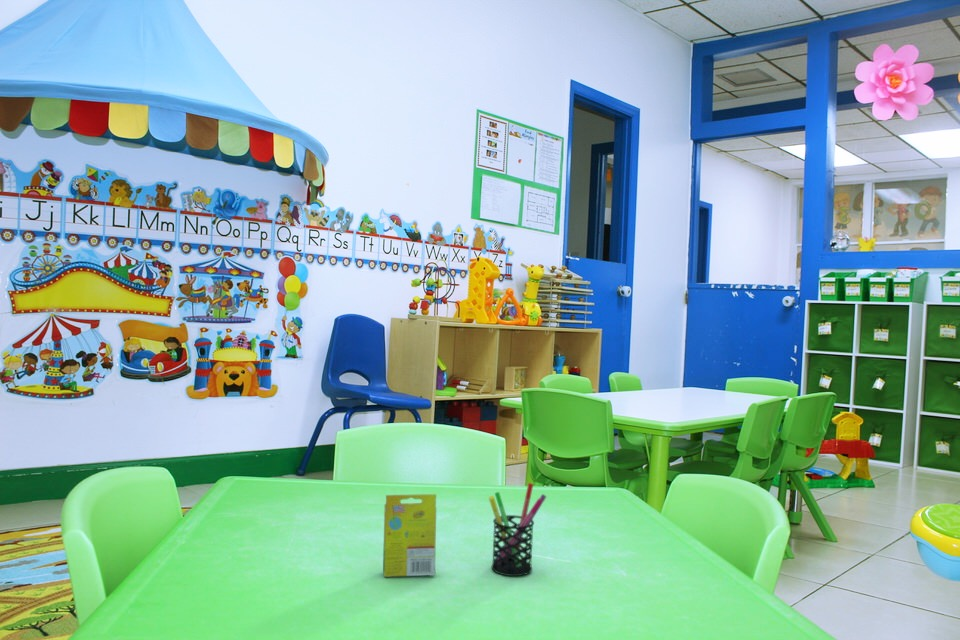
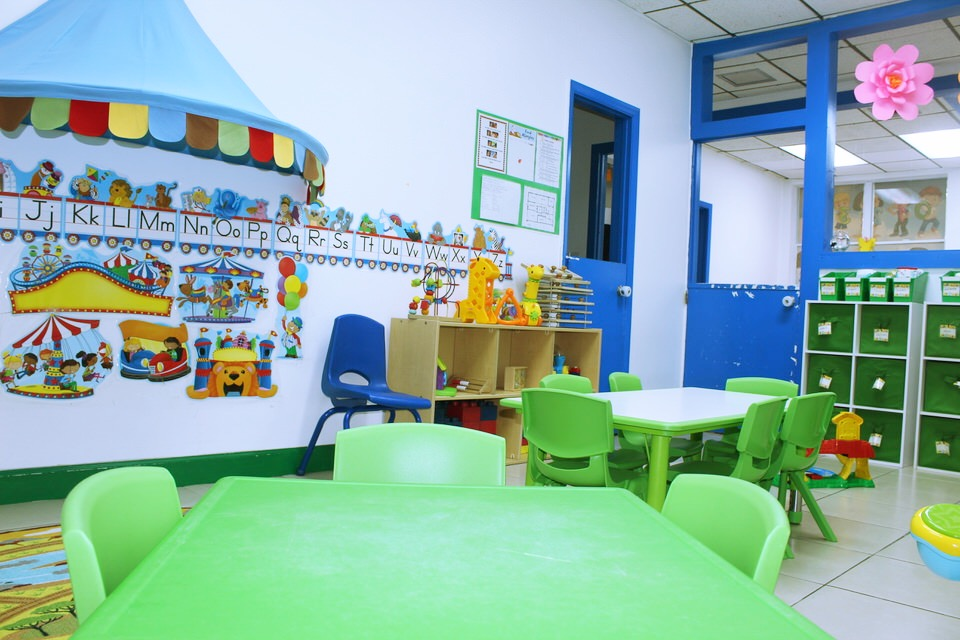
- crayon box [382,493,437,578]
- pen holder [488,482,547,577]
